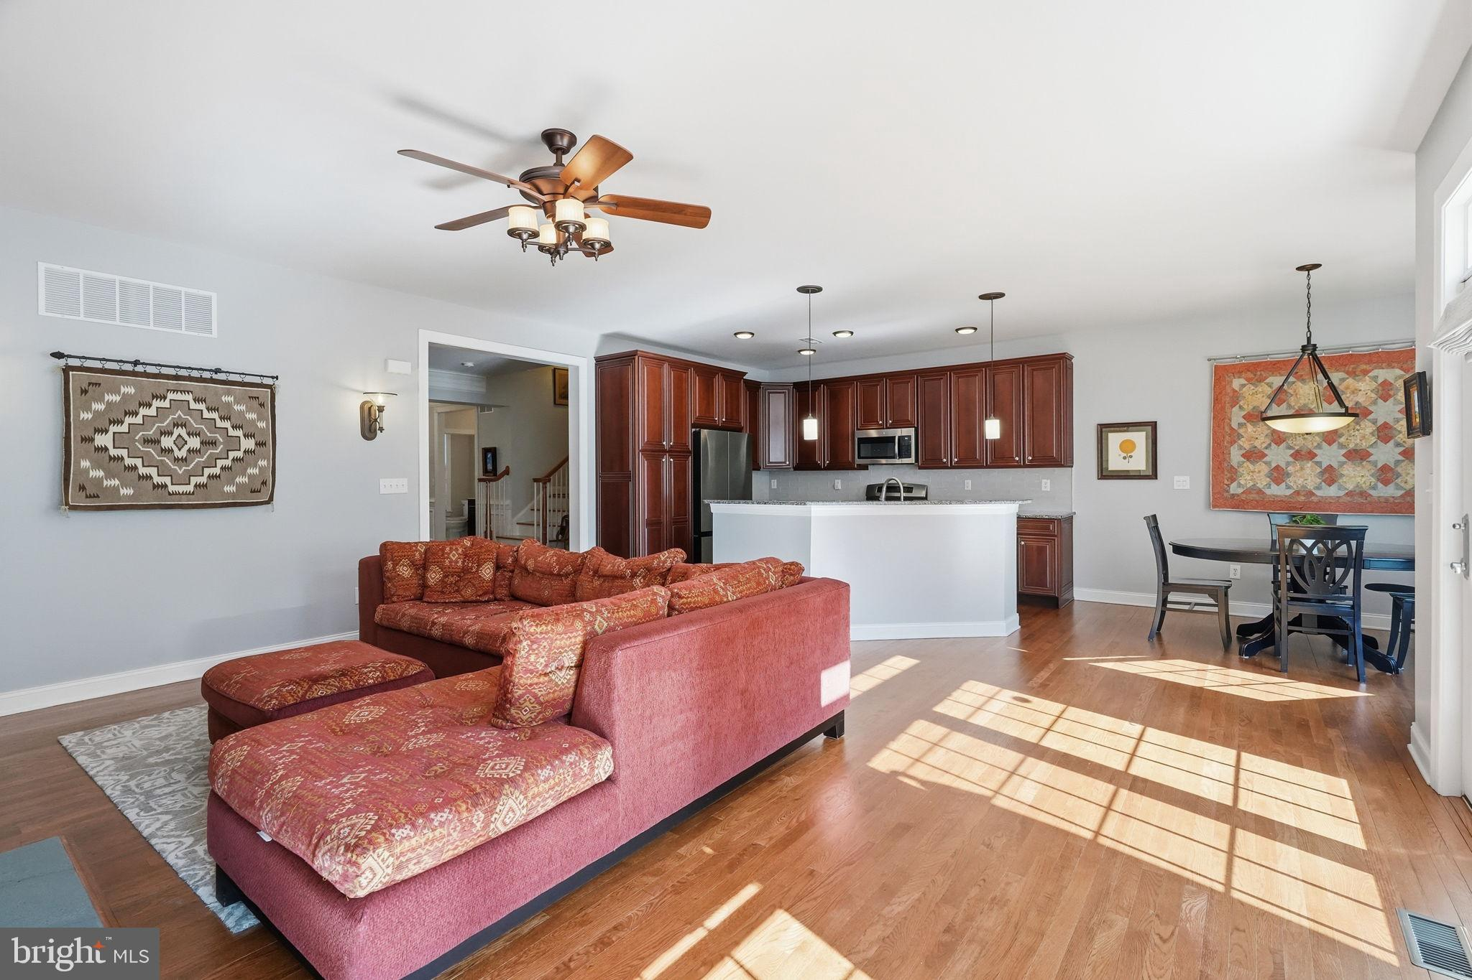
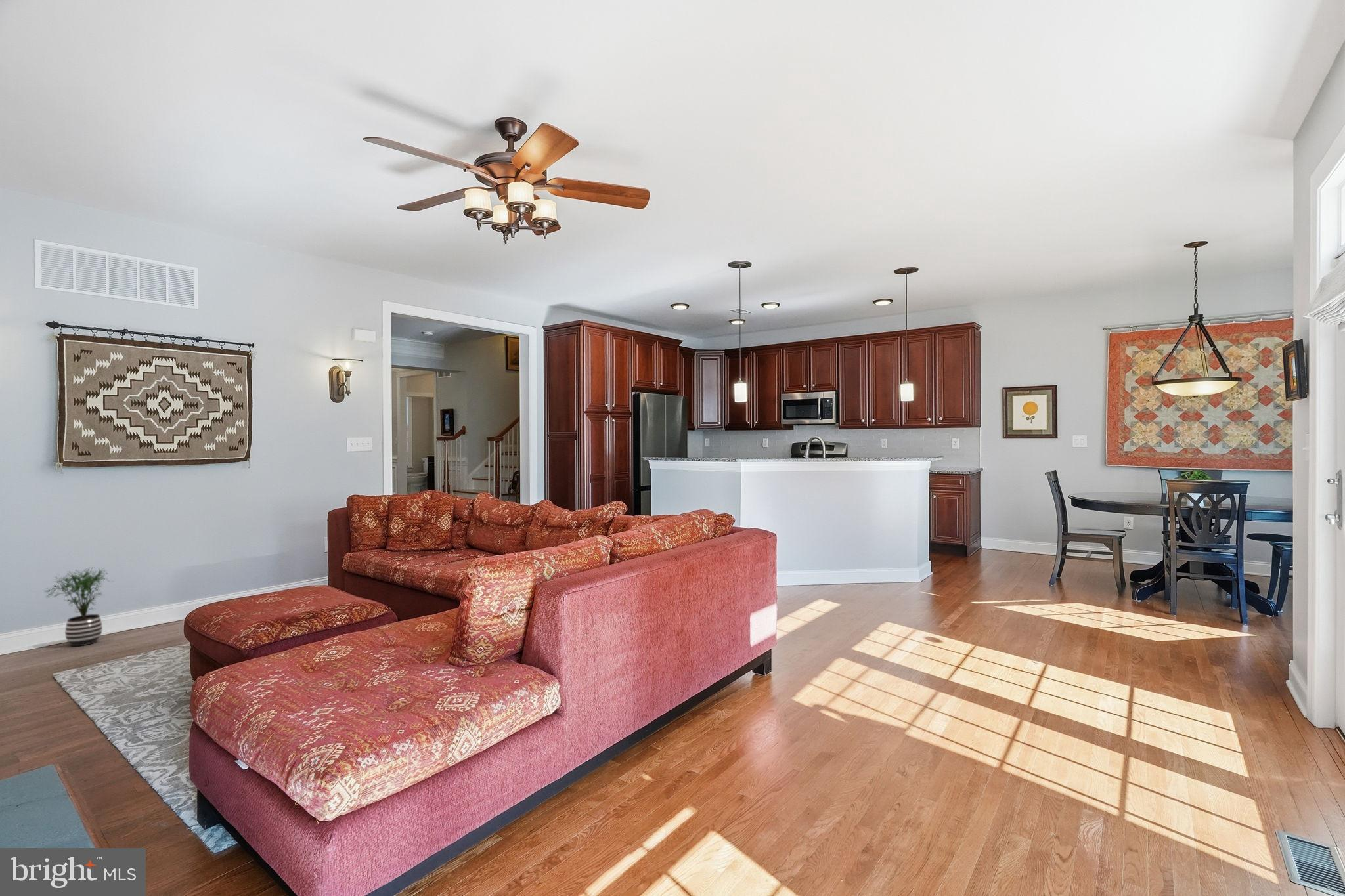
+ potted plant [43,566,114,647]
